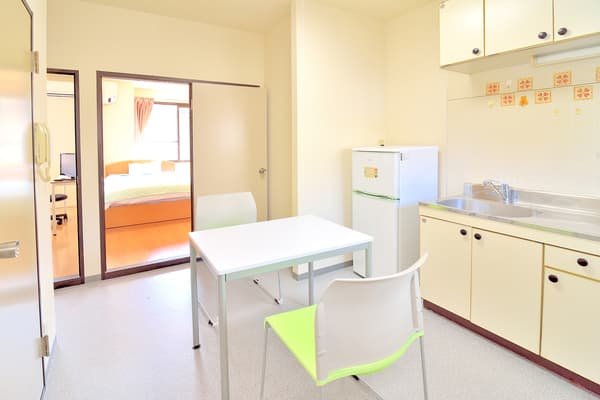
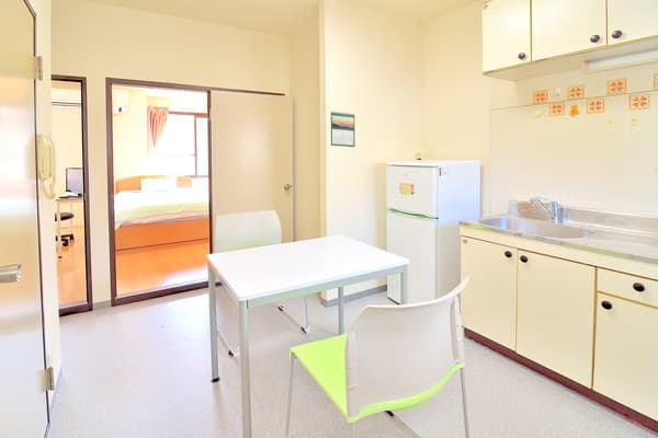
+ calendar [330,111,356,148]
